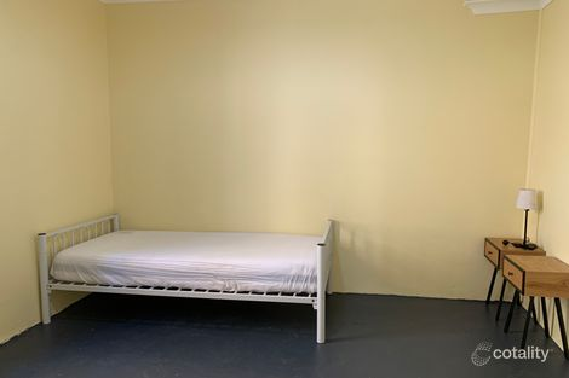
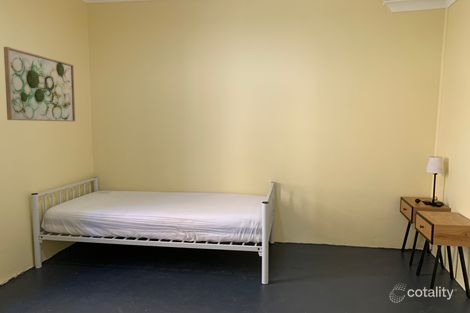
+ wall art [3,46,76,122]
